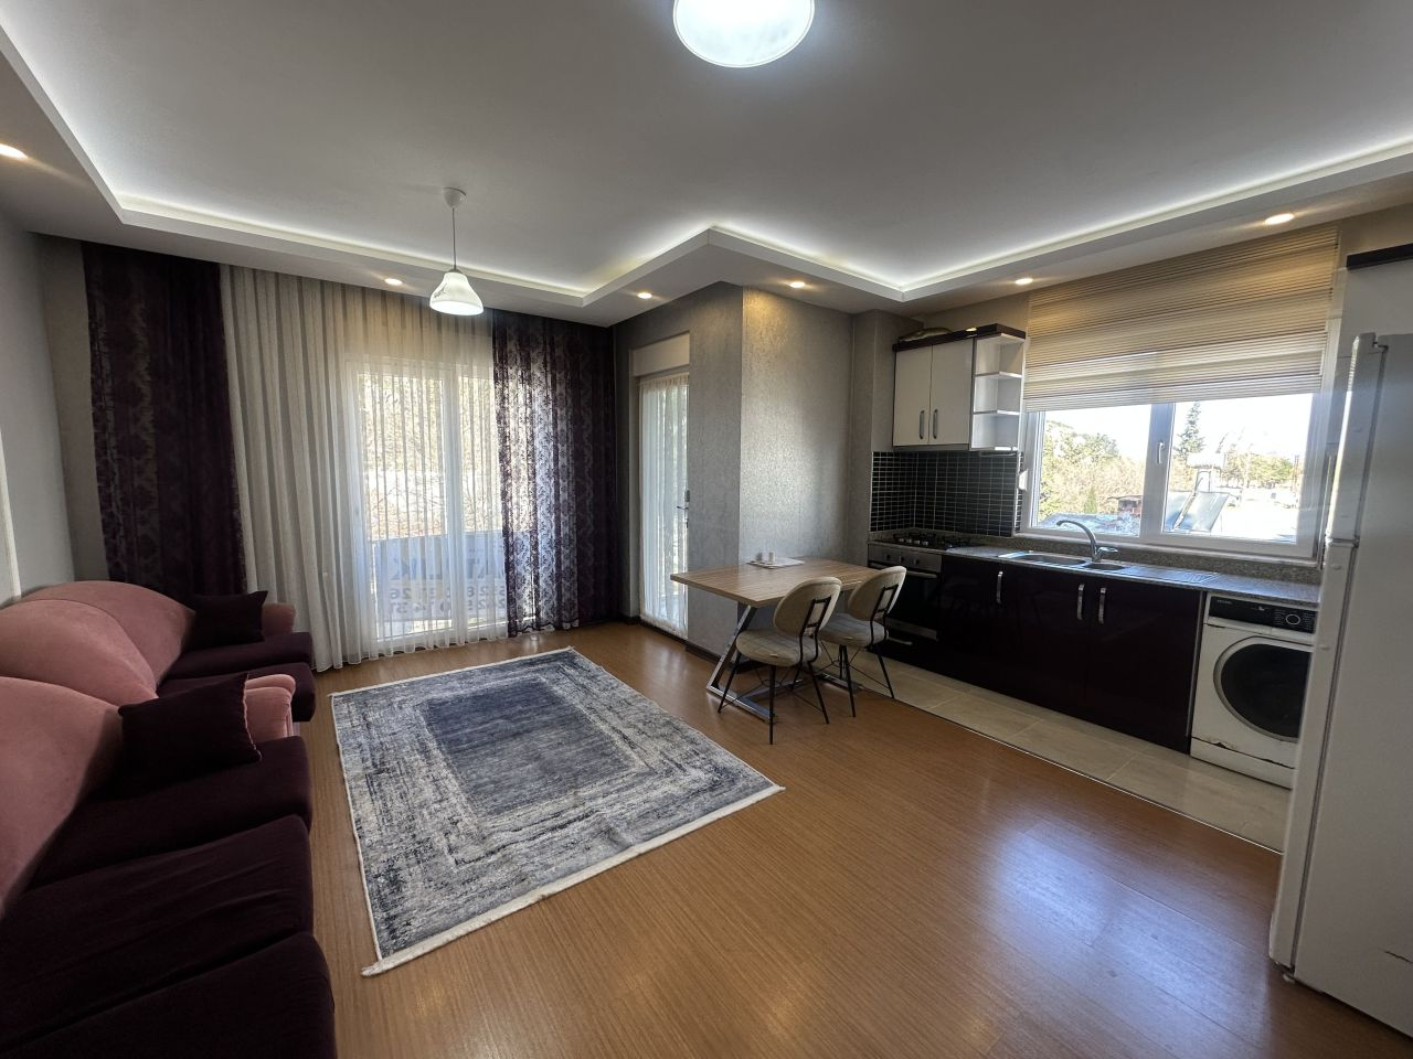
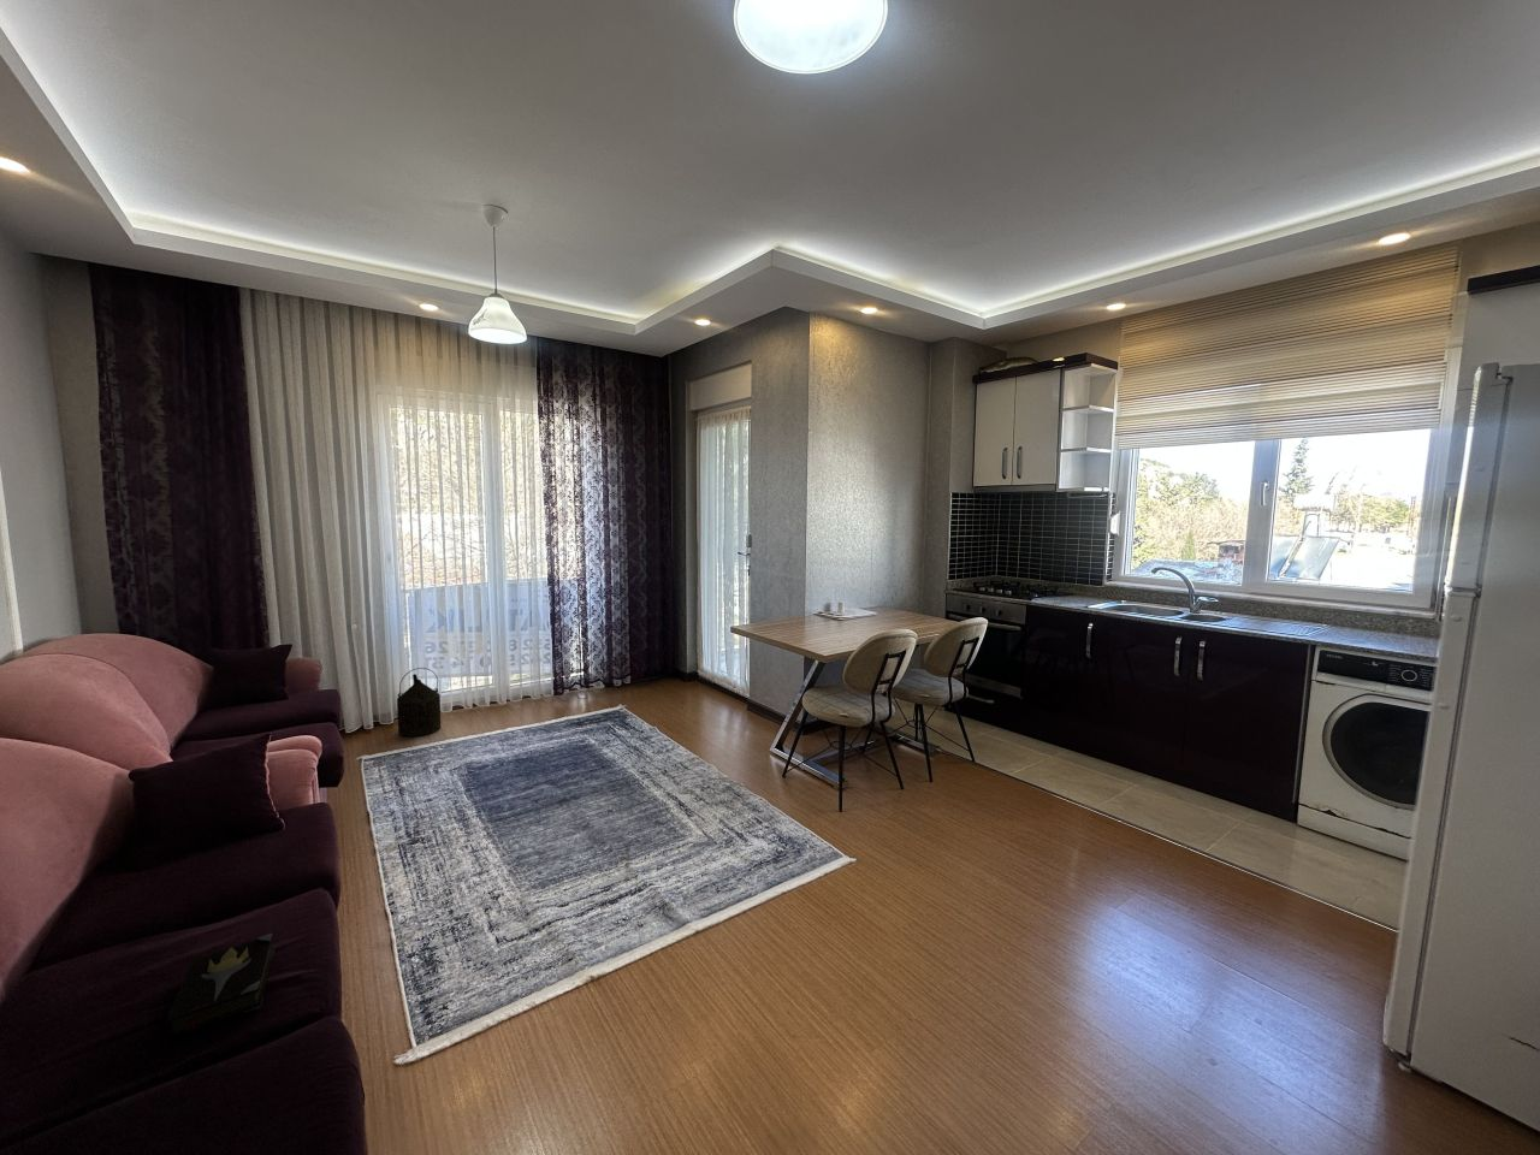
+ hardback book [165,933,275,1039]
+ watering can [395,666,441,738]
